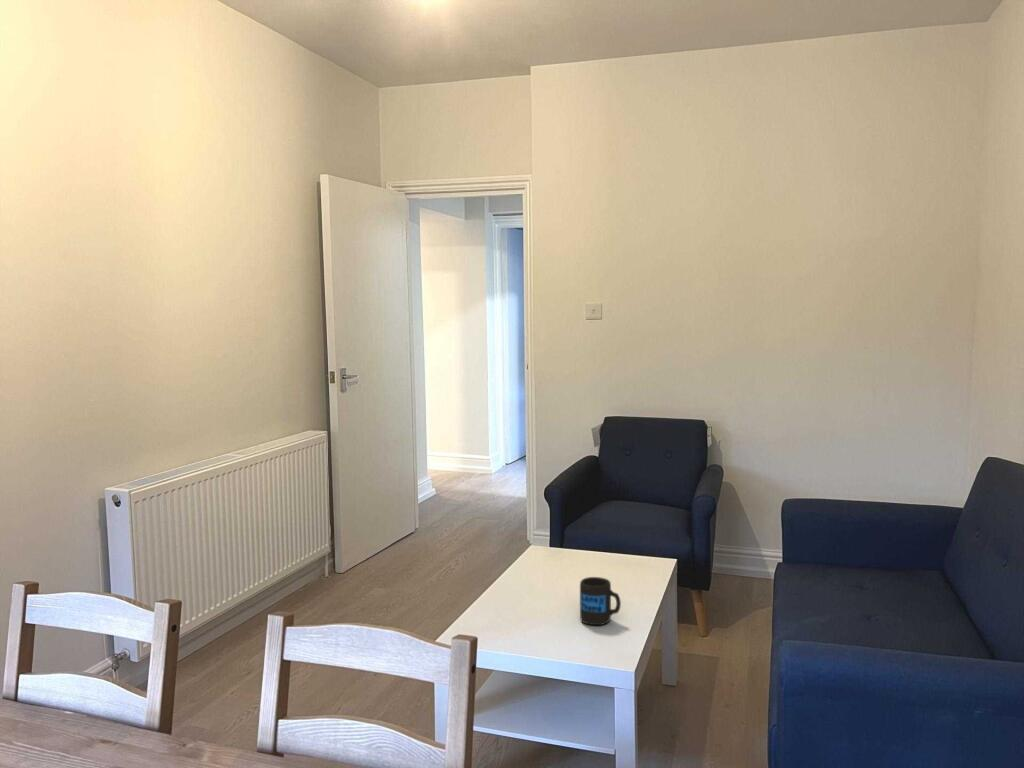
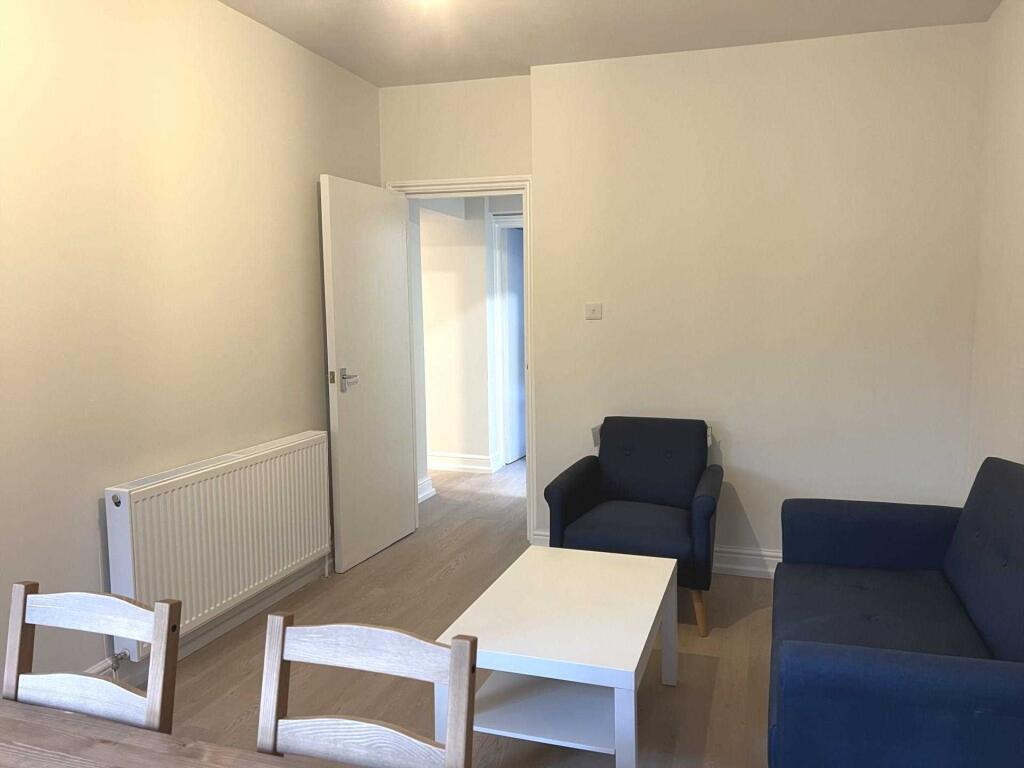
- mug [579,576,622,626]
